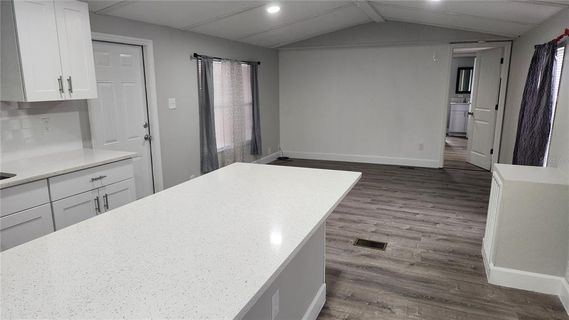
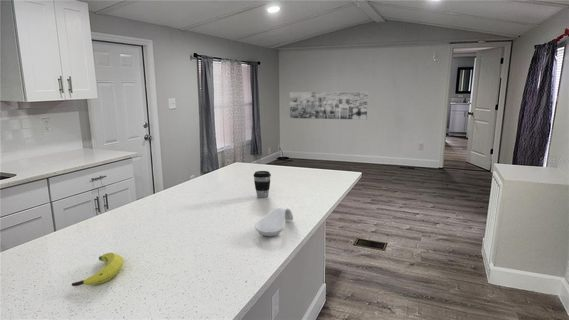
+ coffee cup [252,170,272,199]
+ spoon rest [254,206,294,237]
+ banana [71,252,125,287]
+ wall art [289,91,369,121]
